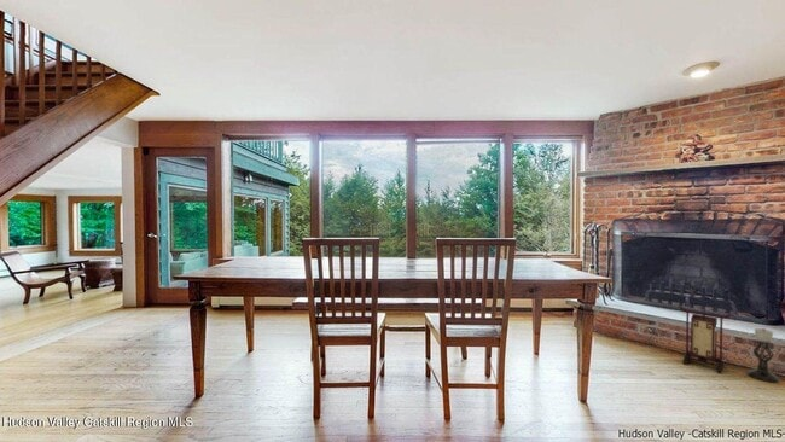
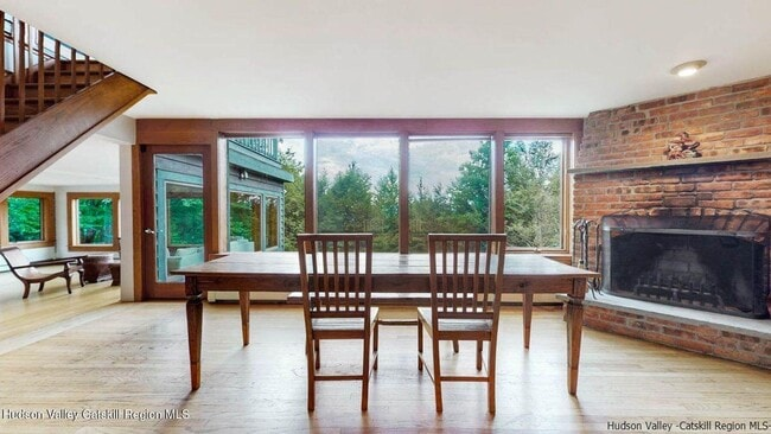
- lantern [678,306,733,374]
- candle holder [746,327,780,384]
